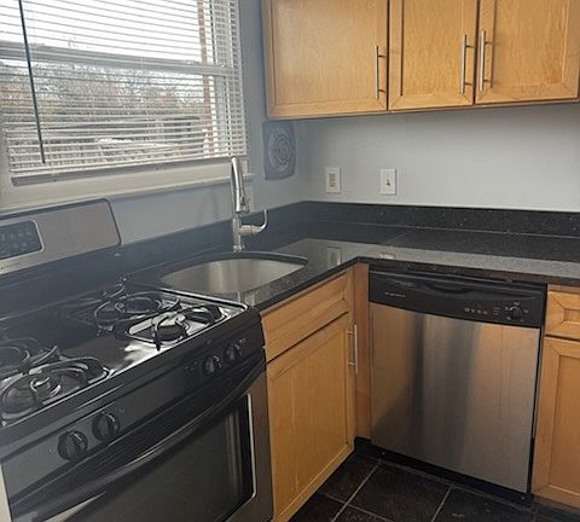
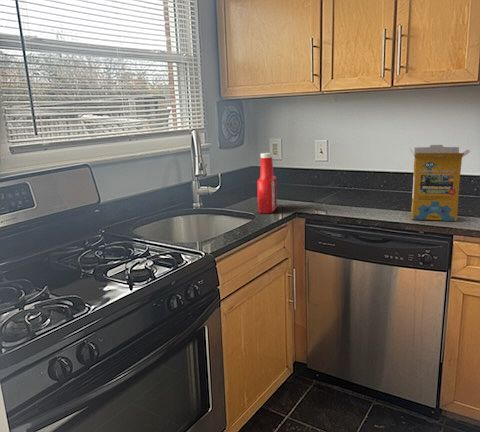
+ soap bottle [256,152,278,215]
+ cereal box [409,144,471,222]
